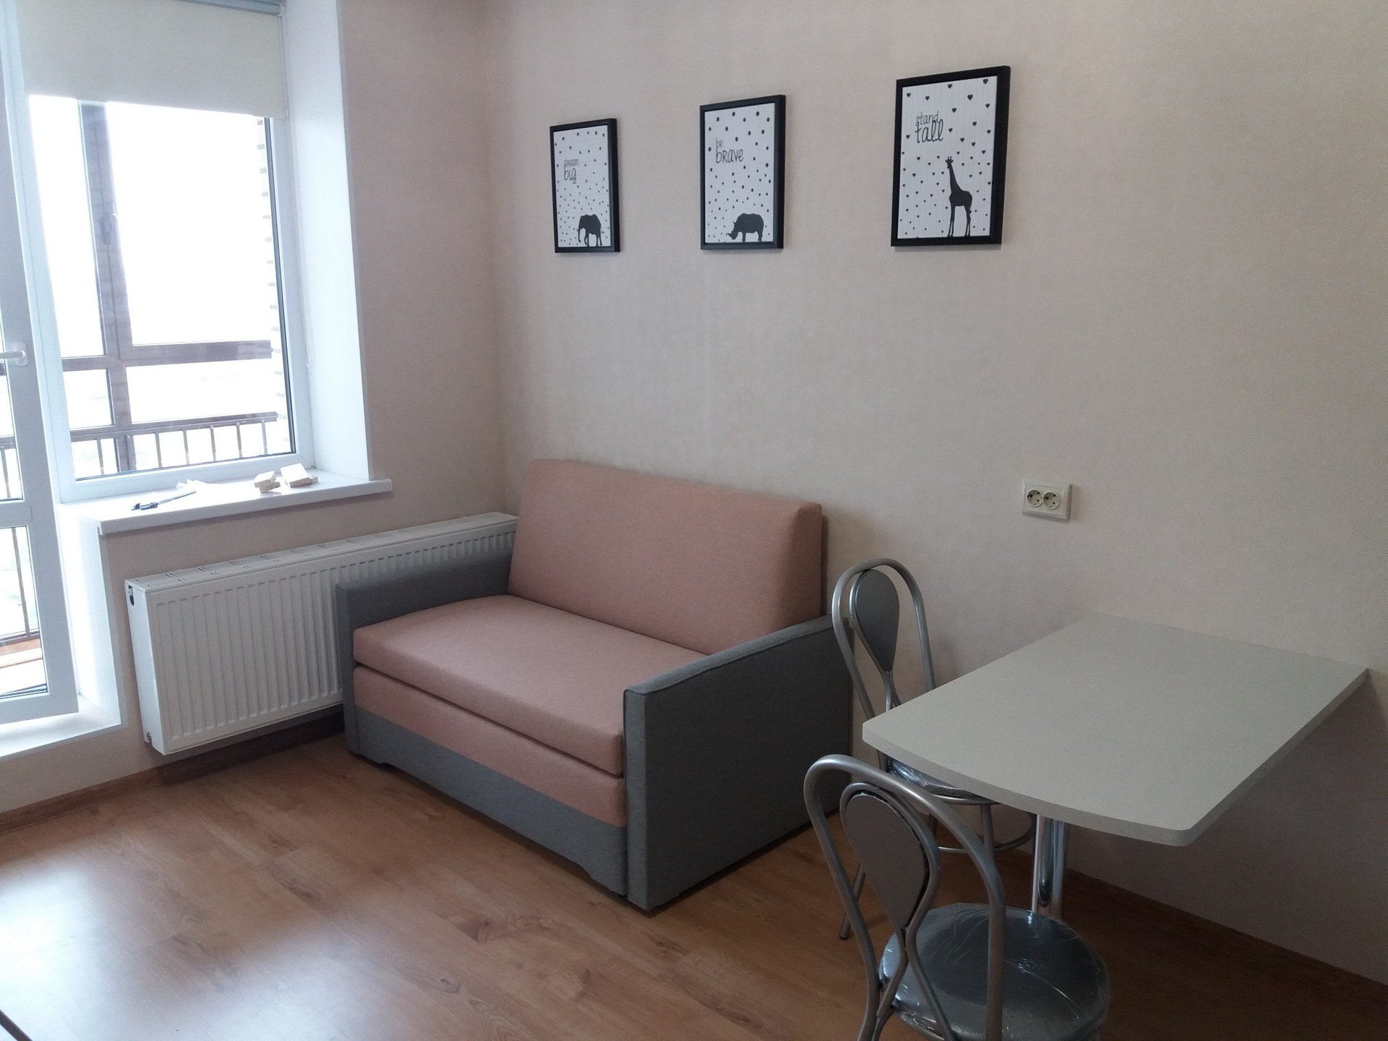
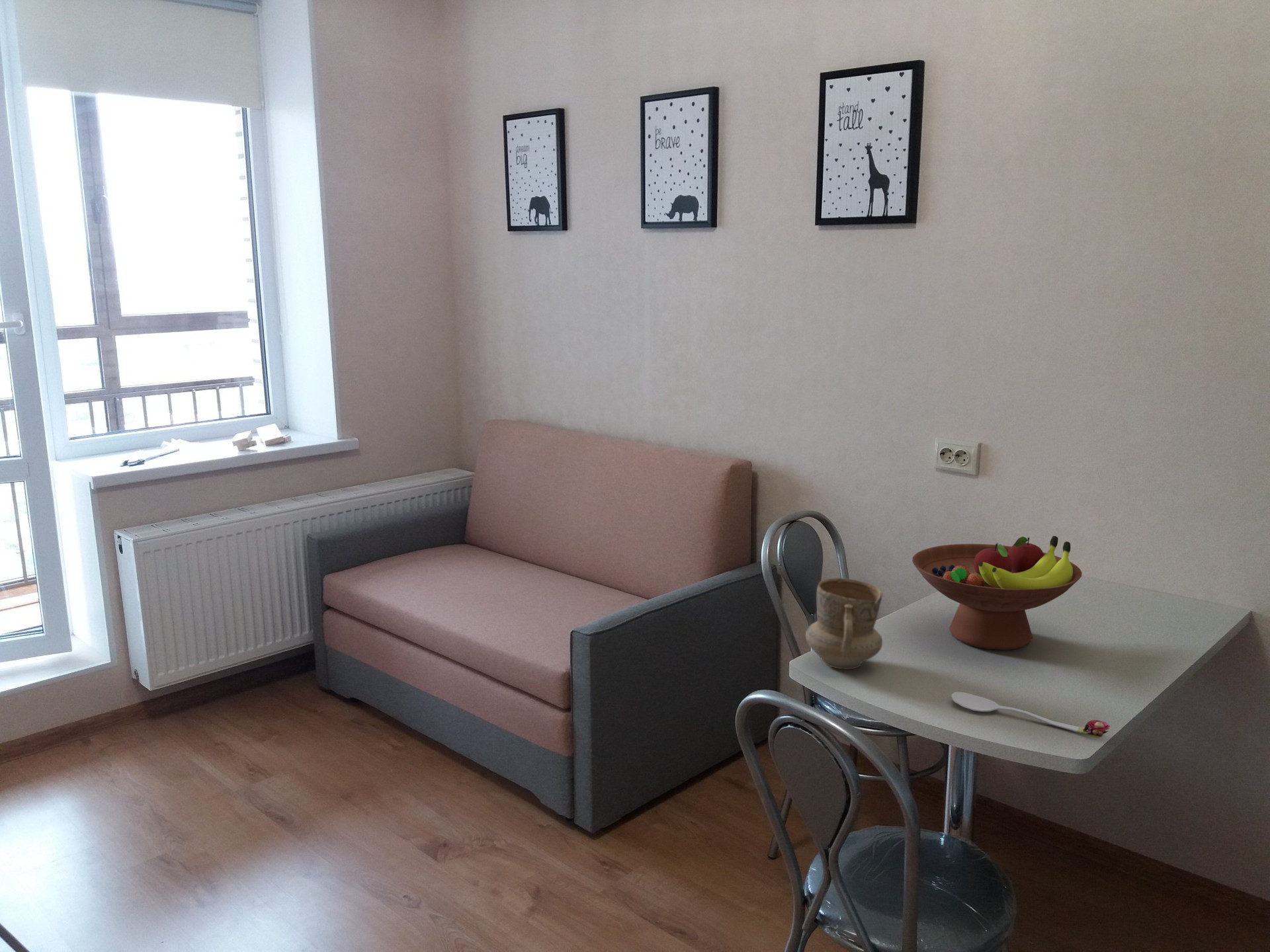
+ mug [805,577,883,670]
+ spoon [951,692,1111,738]
+ fruit bowl [911,535,1083,651]
